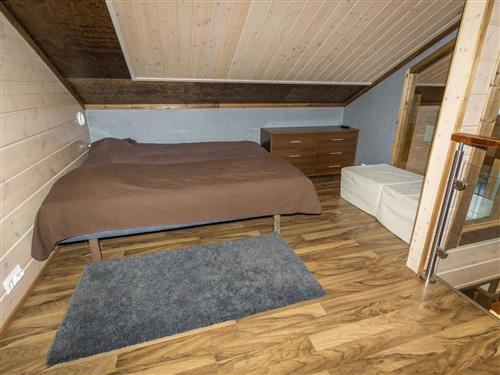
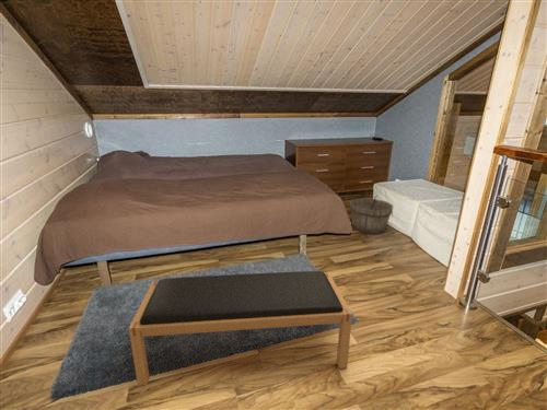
+ bench [128,270,353,387]
+ wooden bucket [348,195,394,235]
